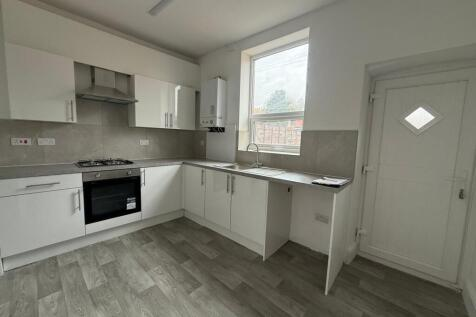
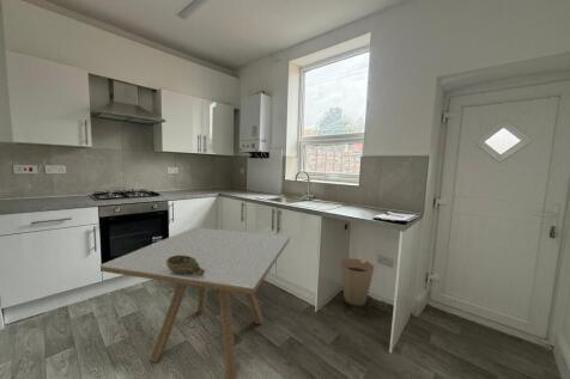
+ dining table [99,226,291,379]
+ decorative bowl [166,255,205,275]
+ trash can [340,257,375,307]
